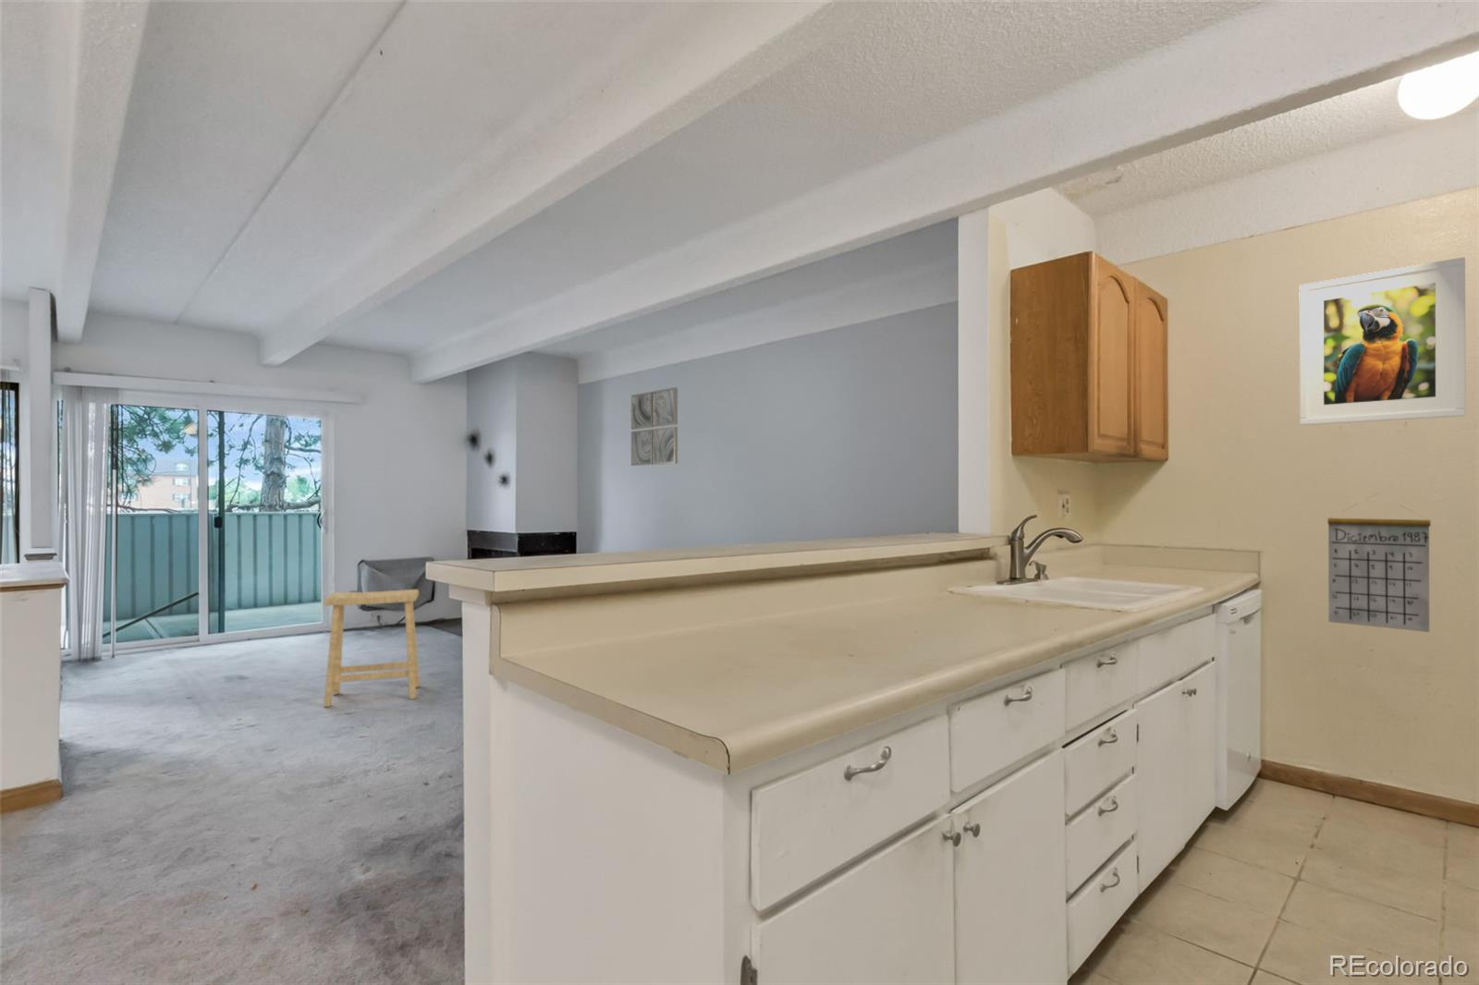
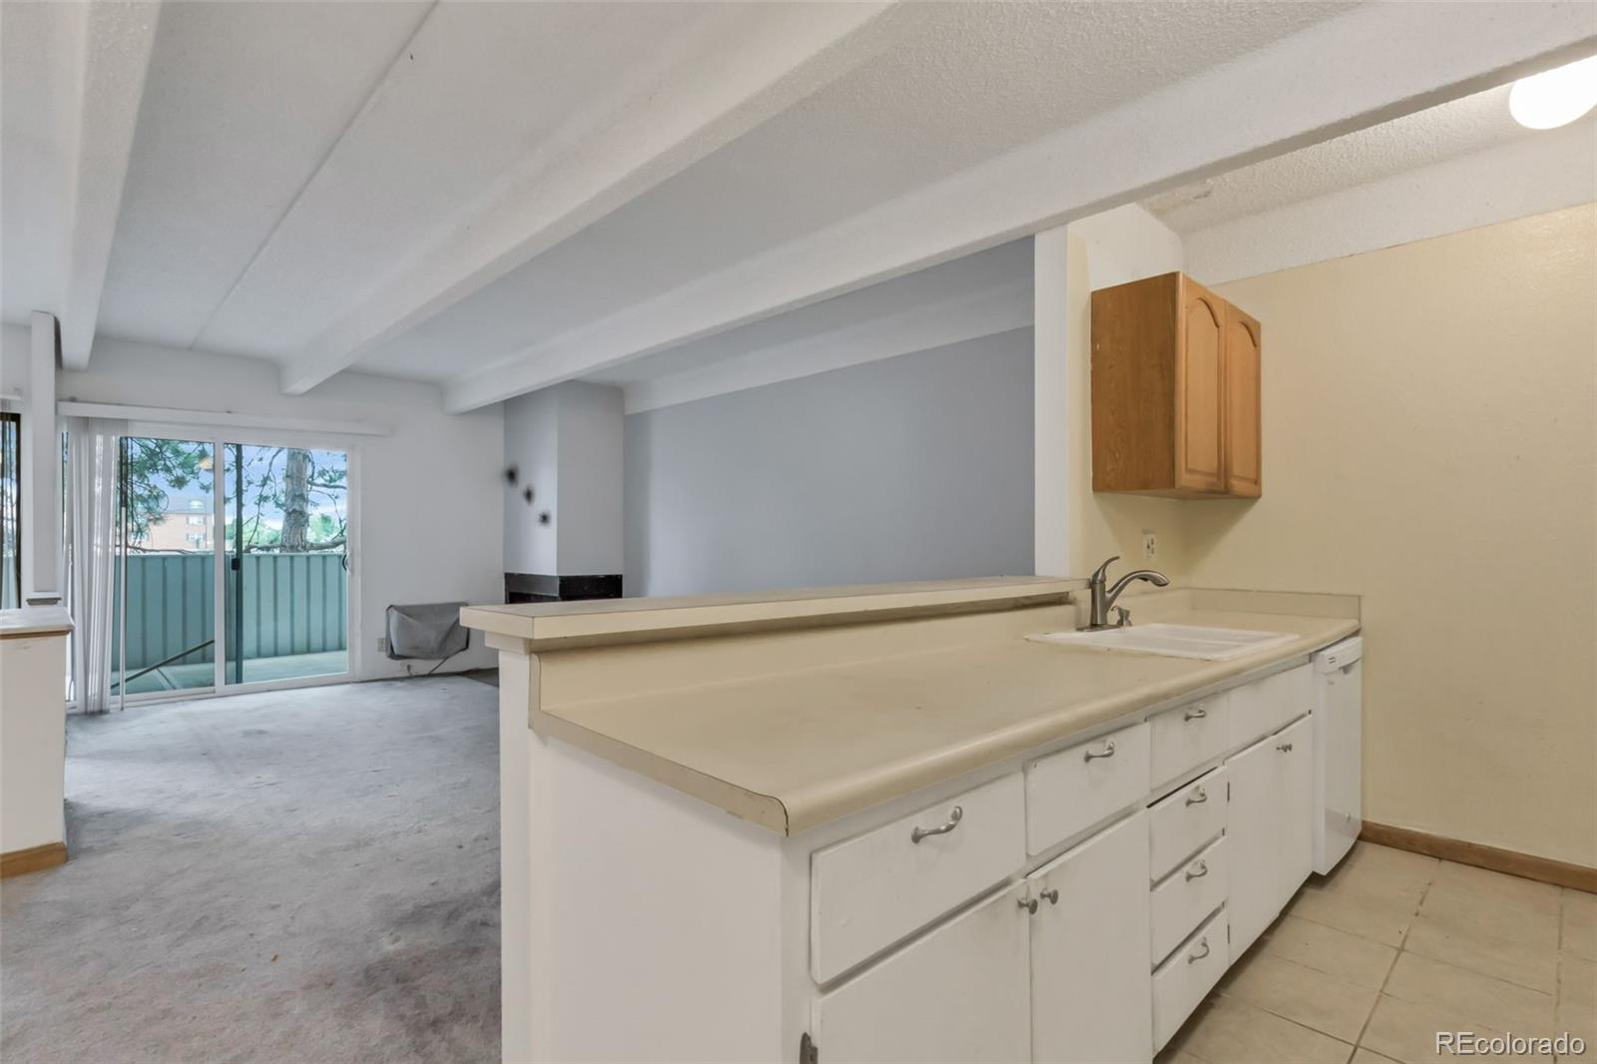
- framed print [1299,256,1467,425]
- stool [322,588,420,709]
- calendar [1326,492,1432,633]
- wall art [630,386,678,466]
